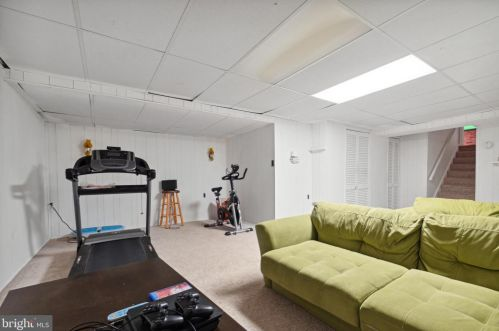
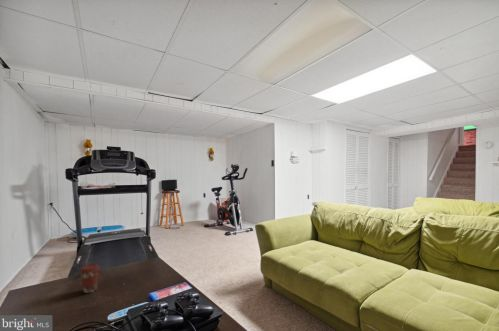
+ coffee cup [78,263,101,294]
